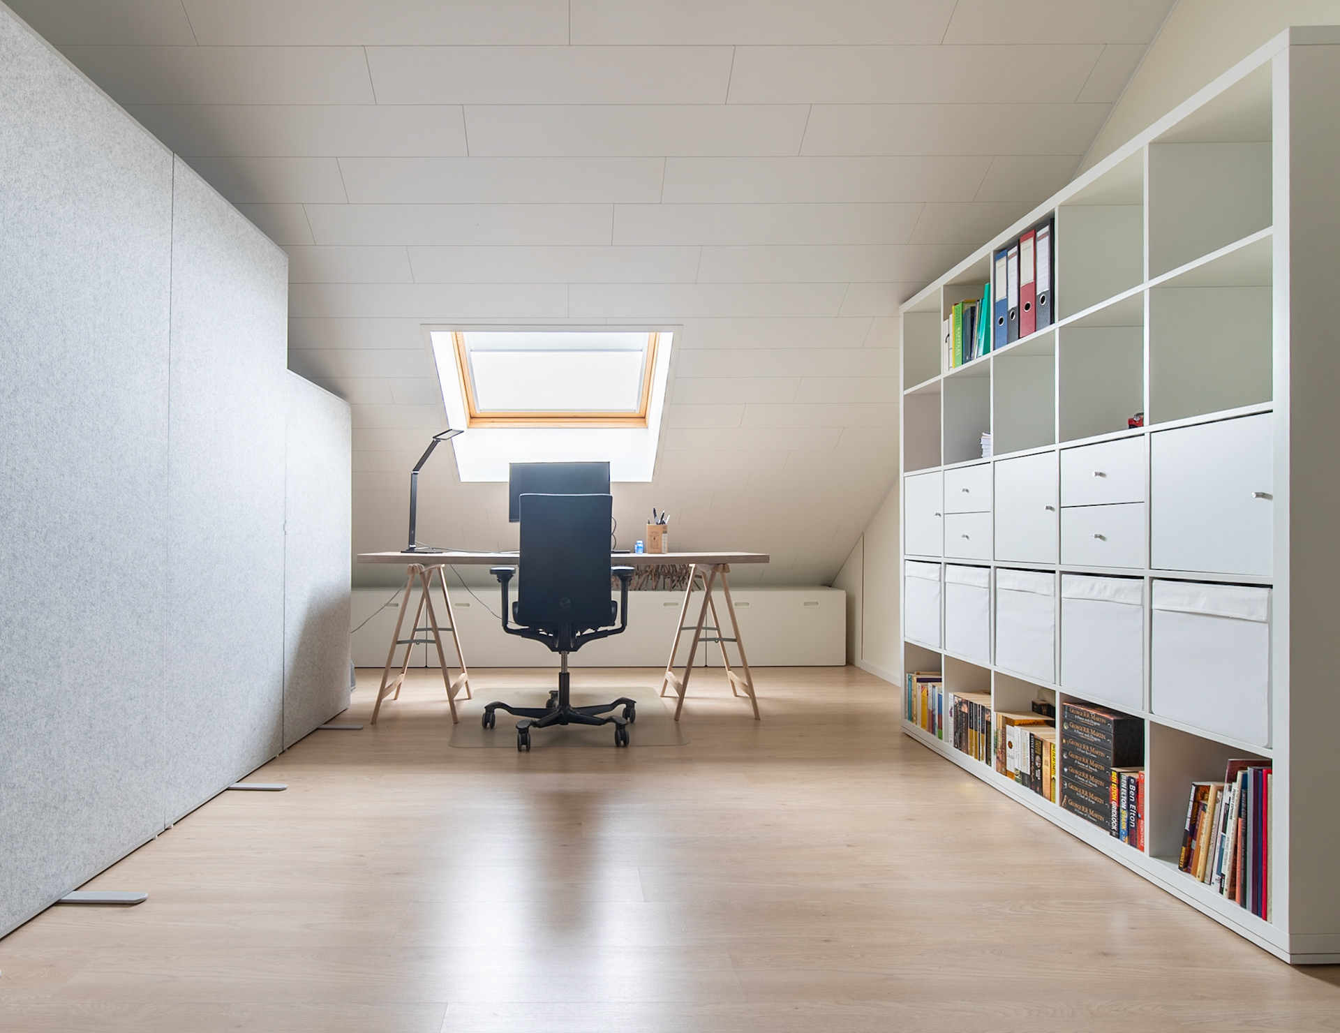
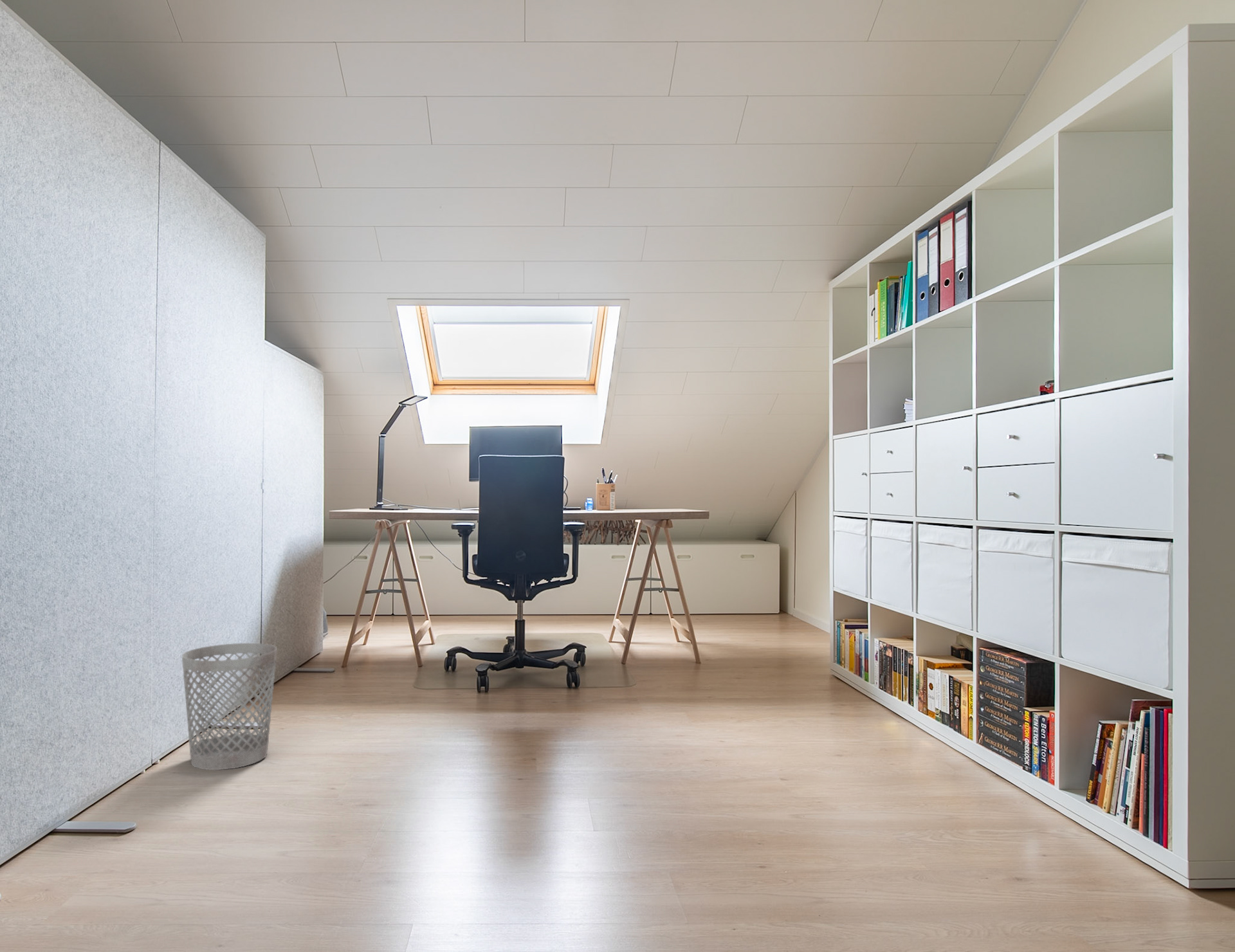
+ wastebasket [181,643,278,771]
